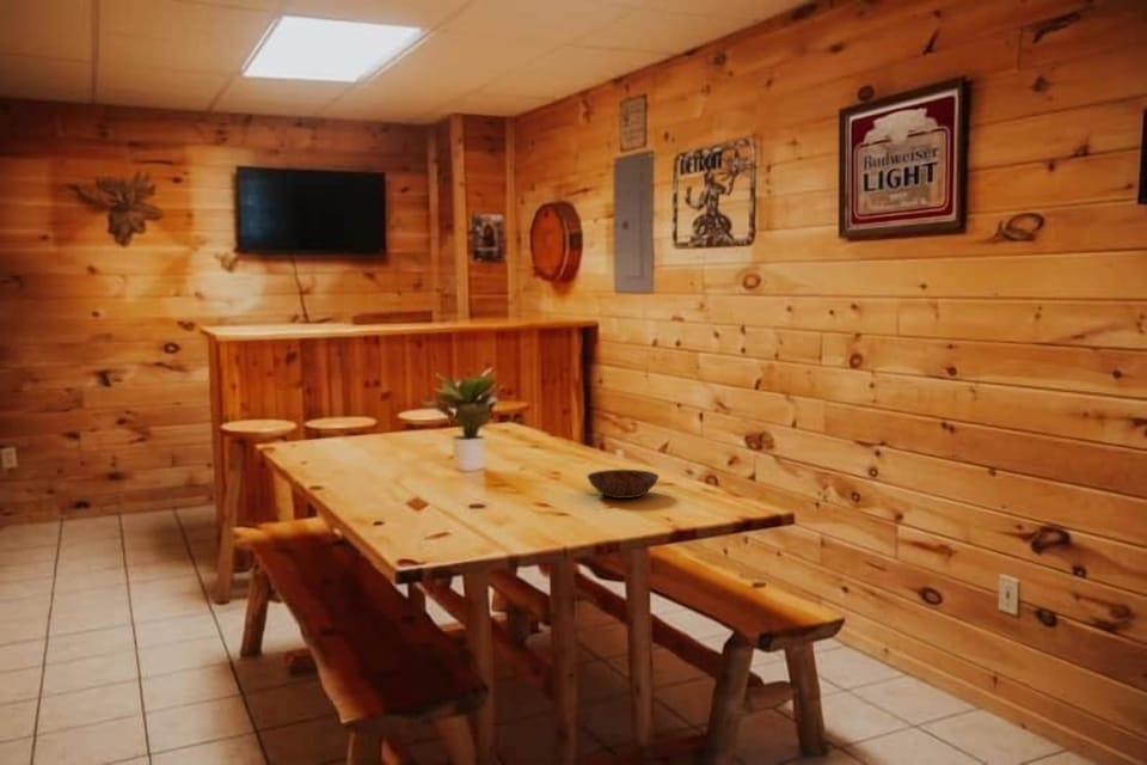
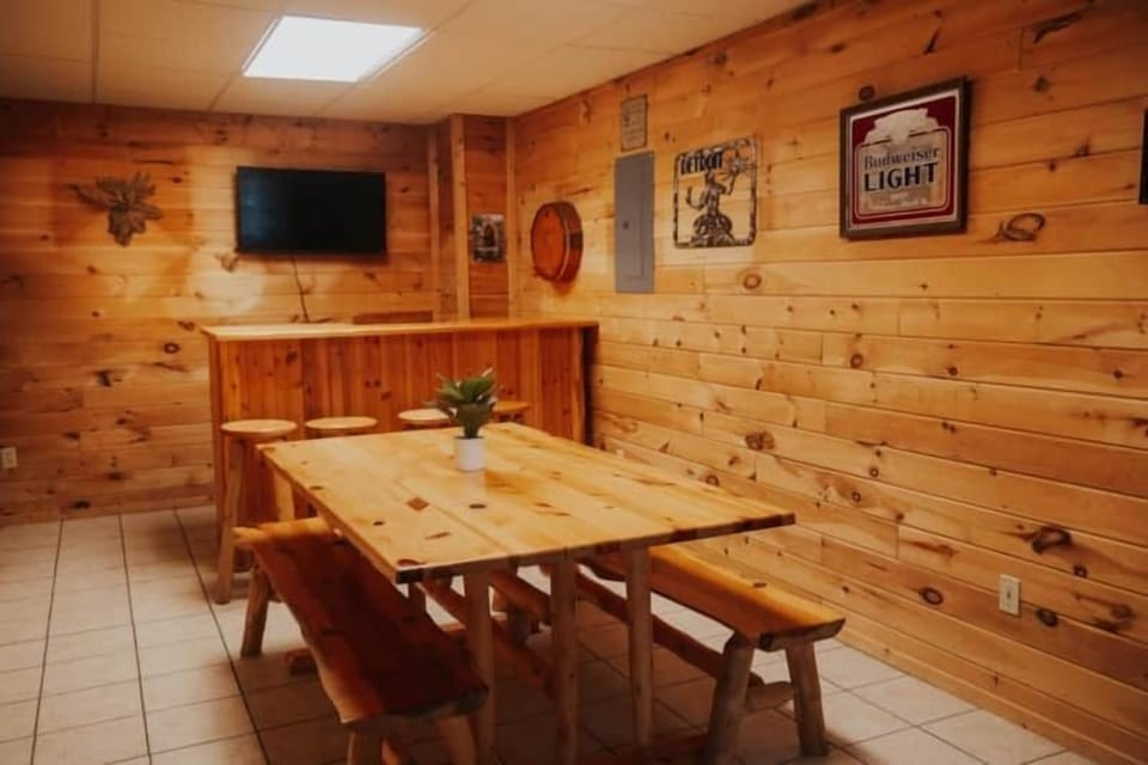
- bowl [585,469,661,500]
